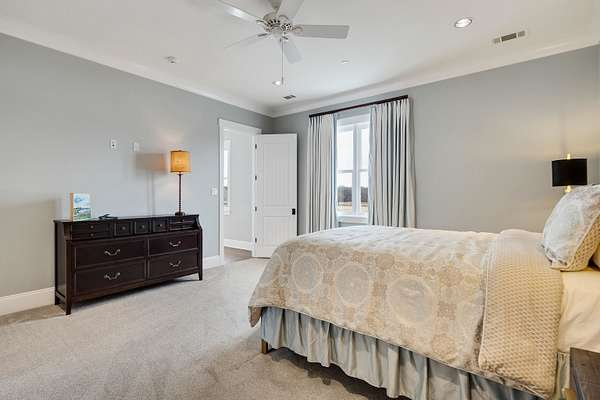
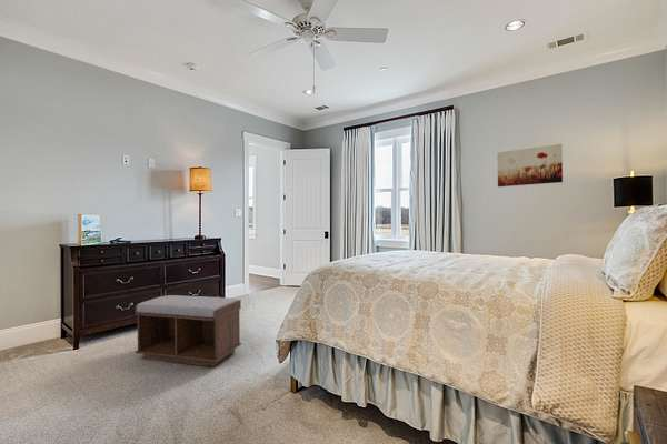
+ bench [135,294,242,367]
+ wall art [497,143,564,188]
